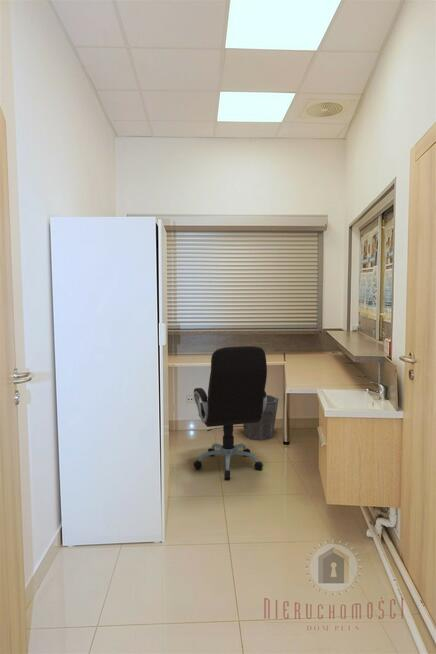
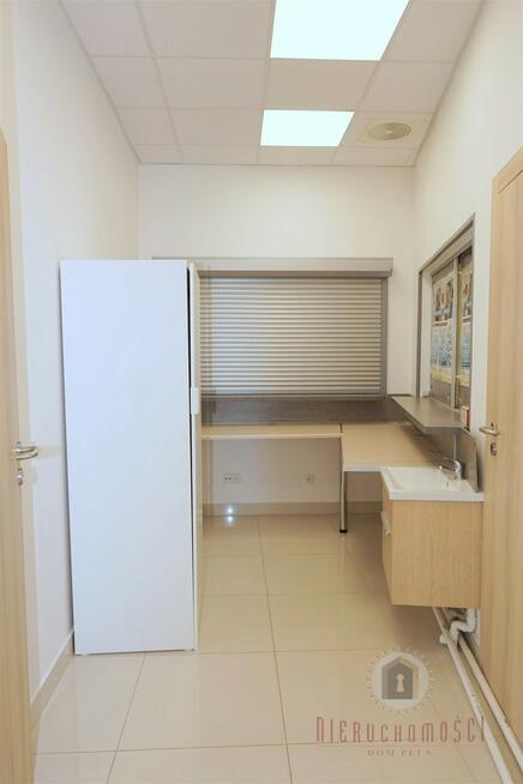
- waste bin [242,394,279,441]
- office chair [193,345,268,480]
